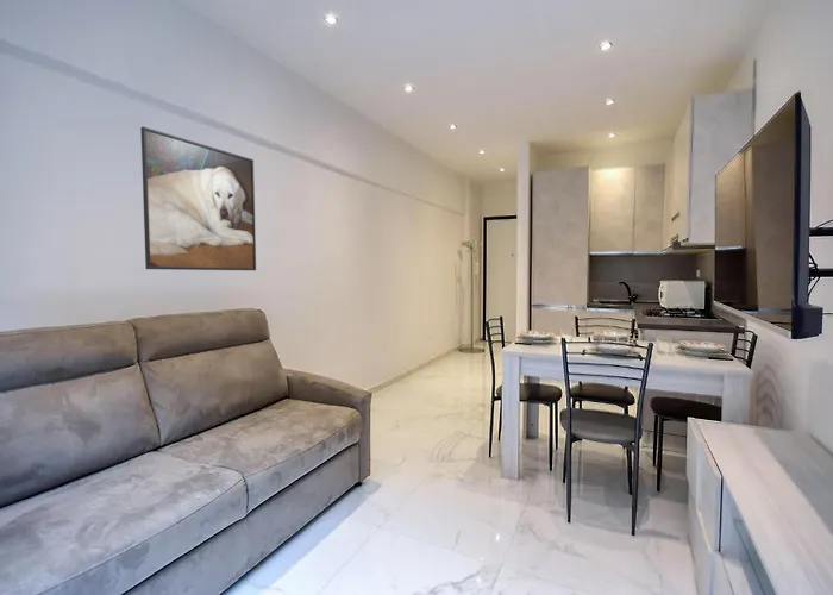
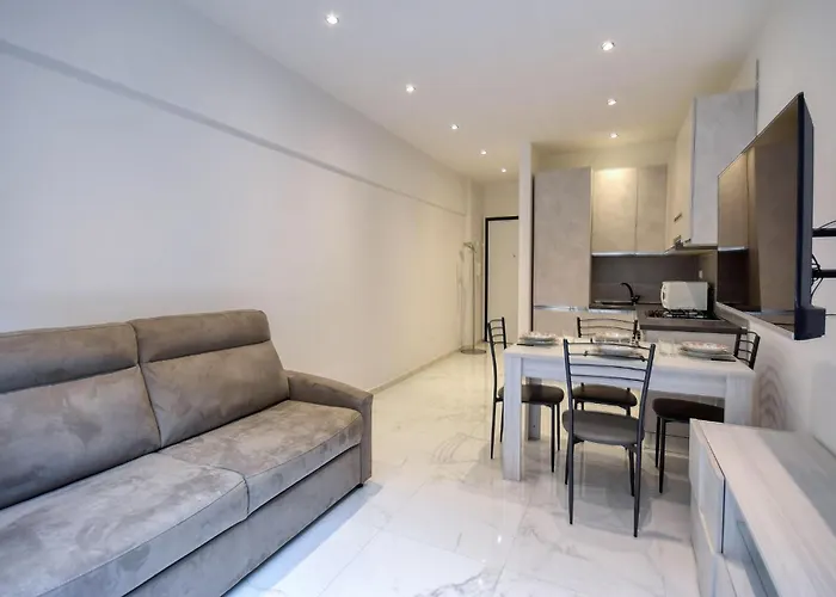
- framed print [139,126,257,271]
